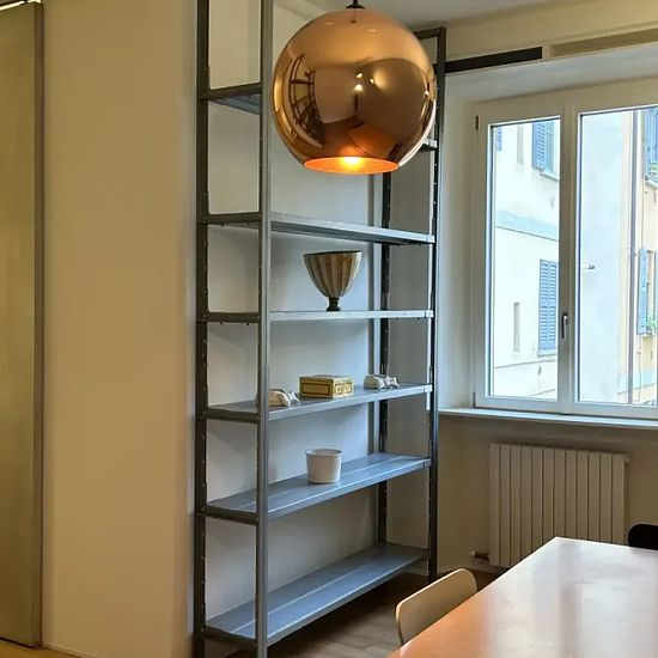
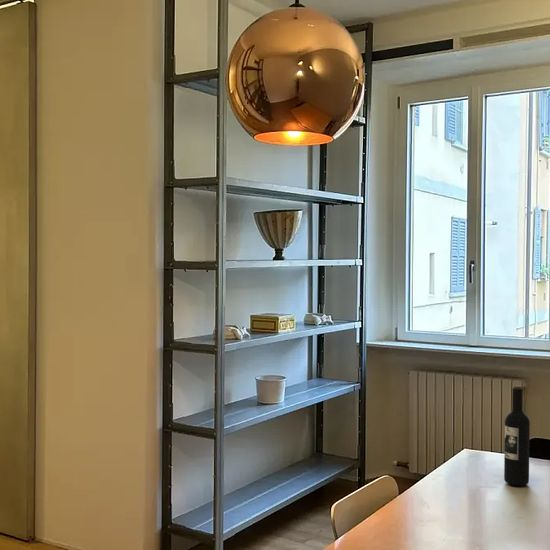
+ wine bottle [503,385,531,486]
